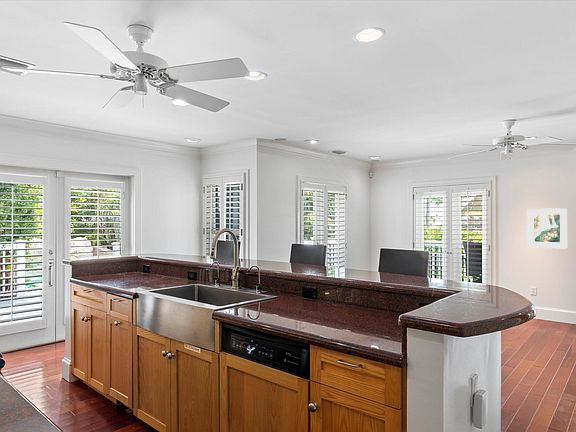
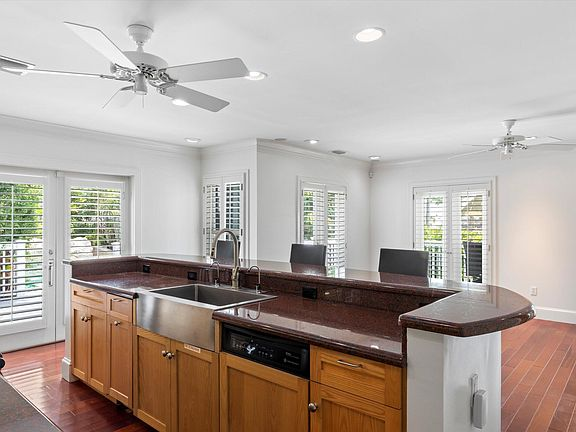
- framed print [526,207,568,250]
